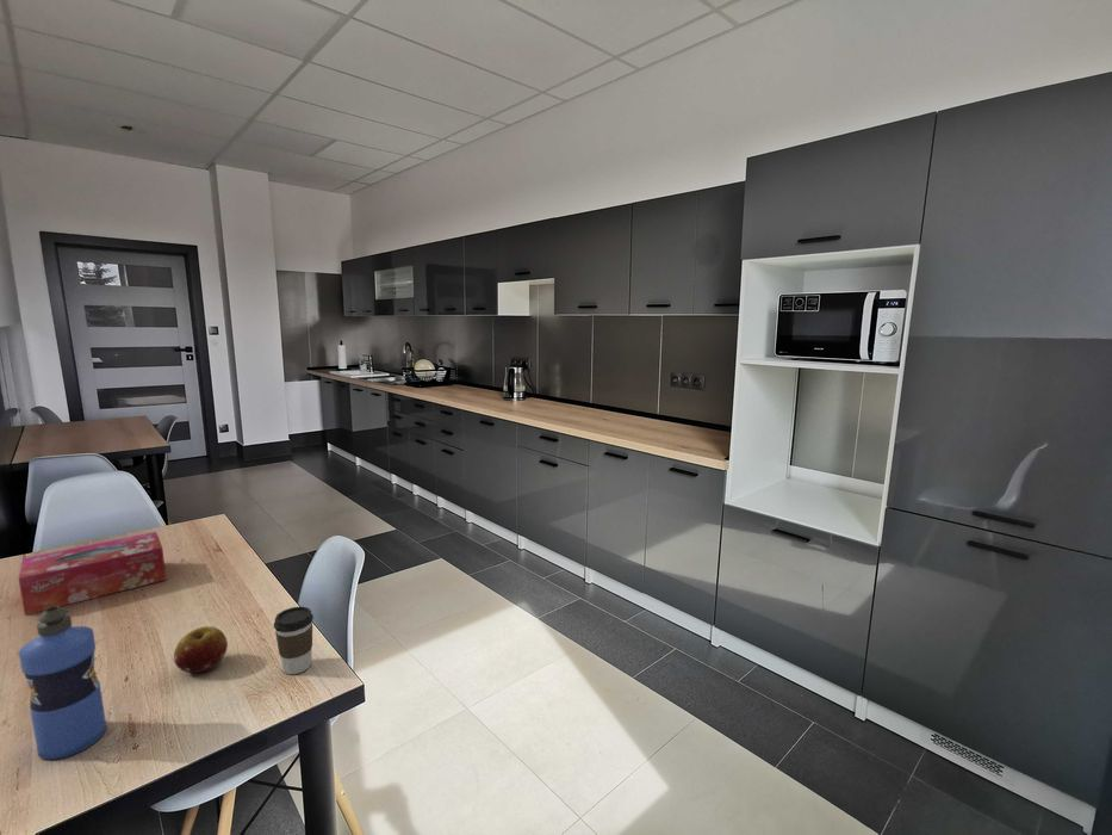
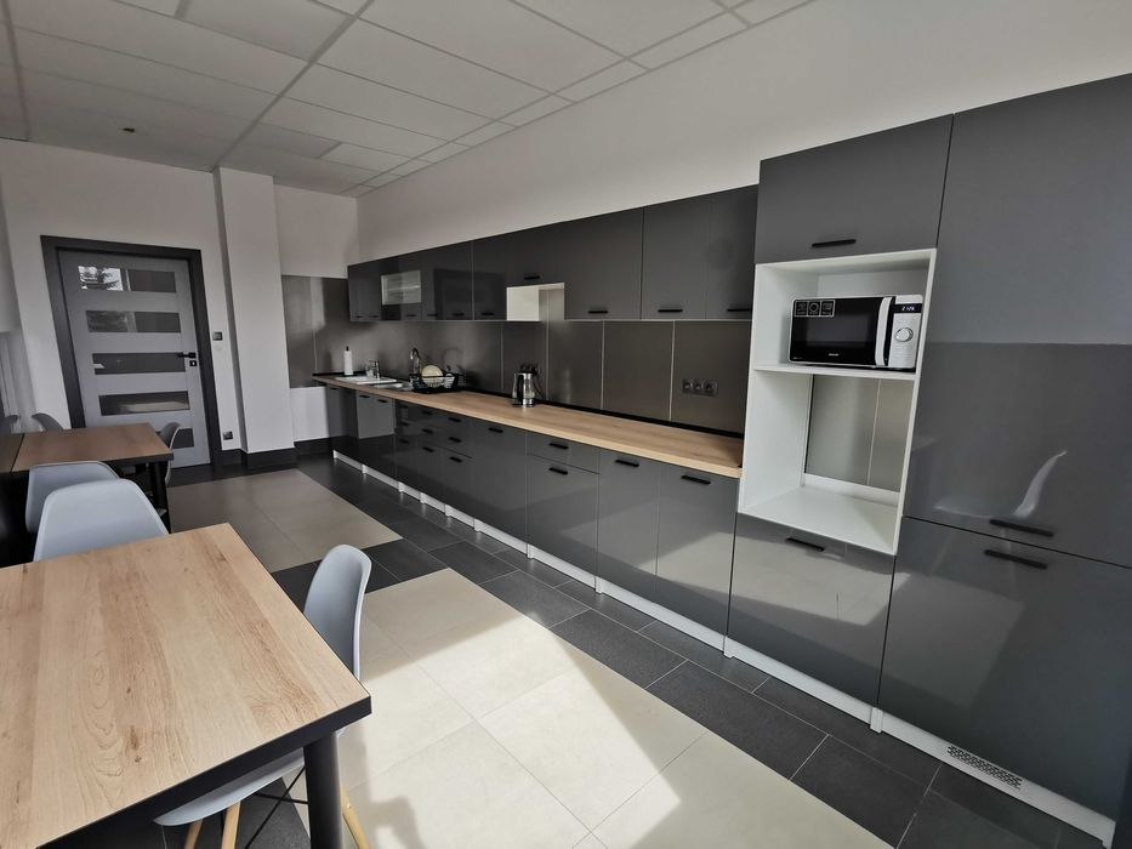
- coffee cup [273,606,315,675]
- water bottle [18,606,107,761]
- fruit [173,625,229,674]
- tissue box [18,531,167,617]
